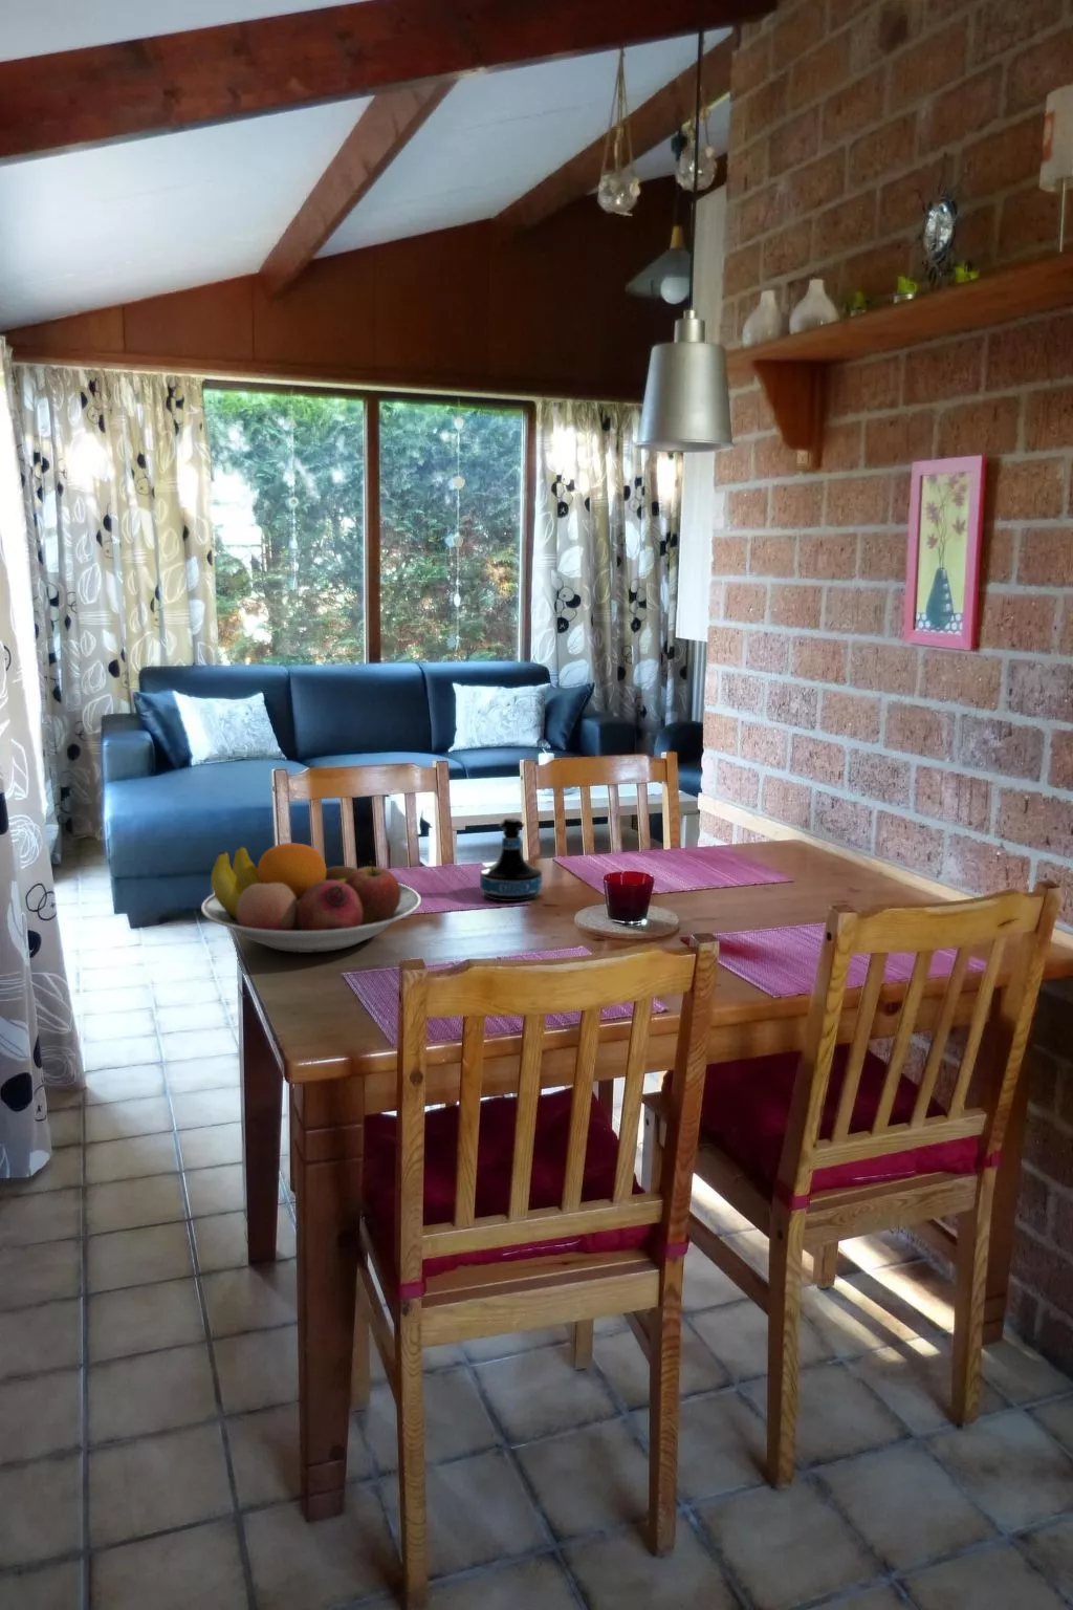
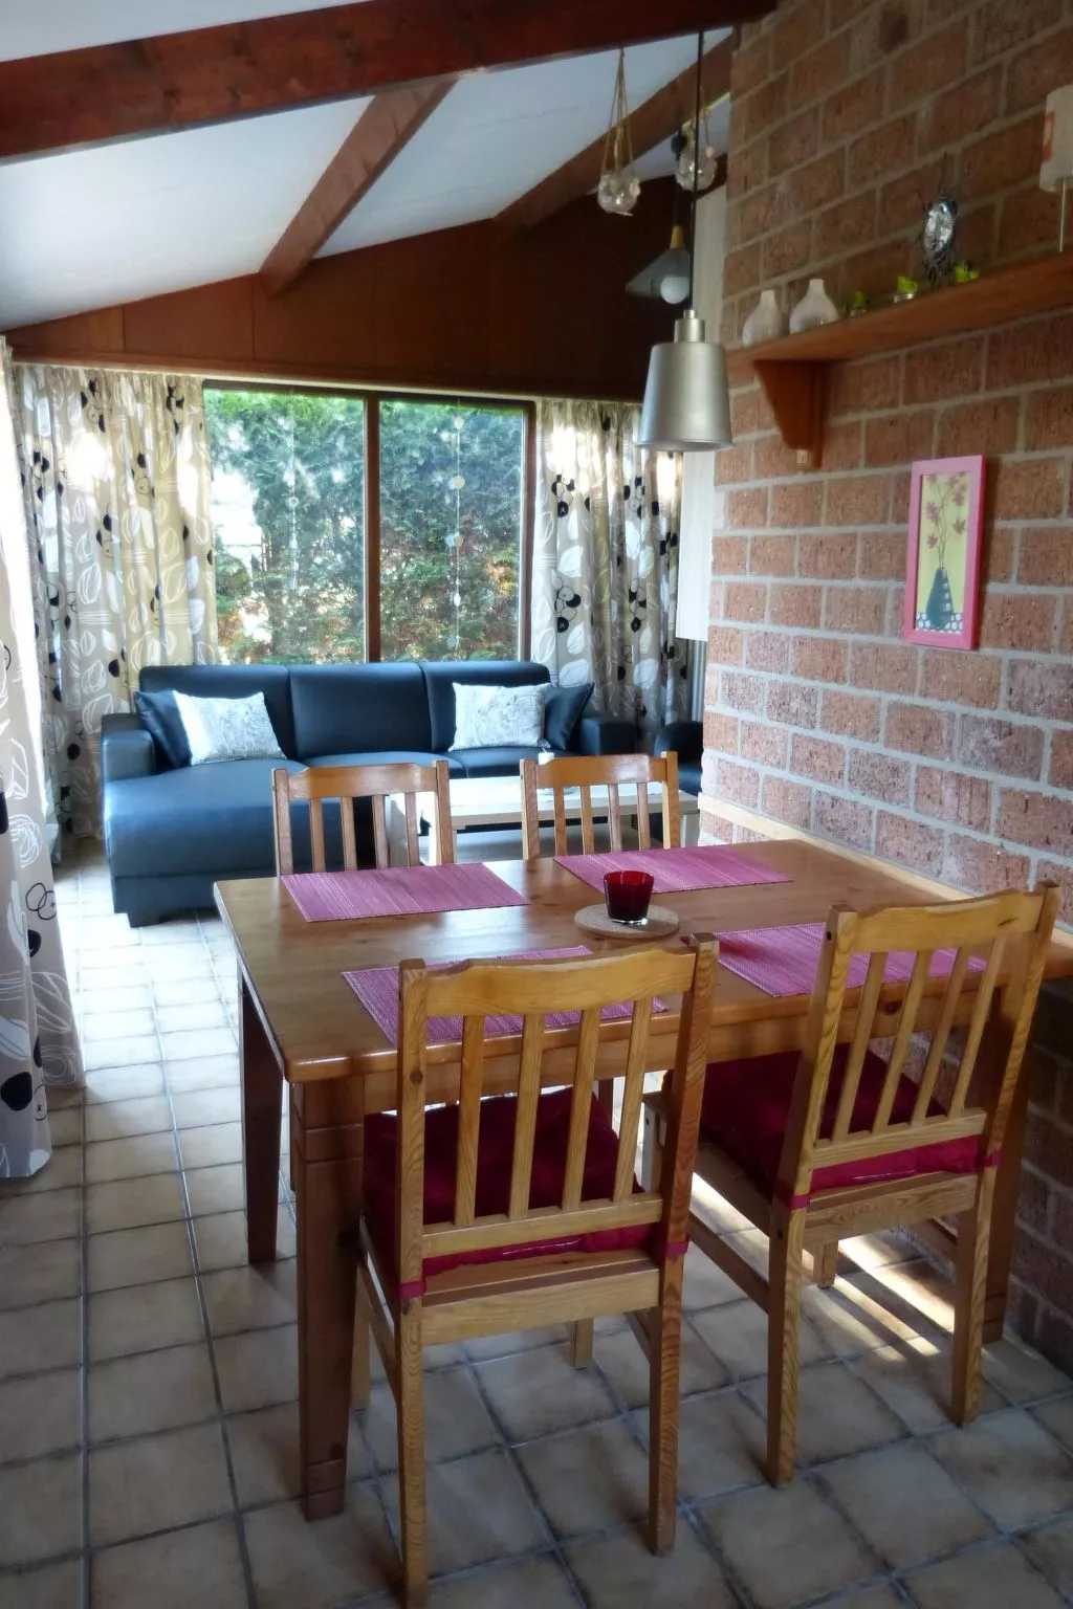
- tequila bottle [479,818,542,902]
- fruit bowl [200,842,423,954]
